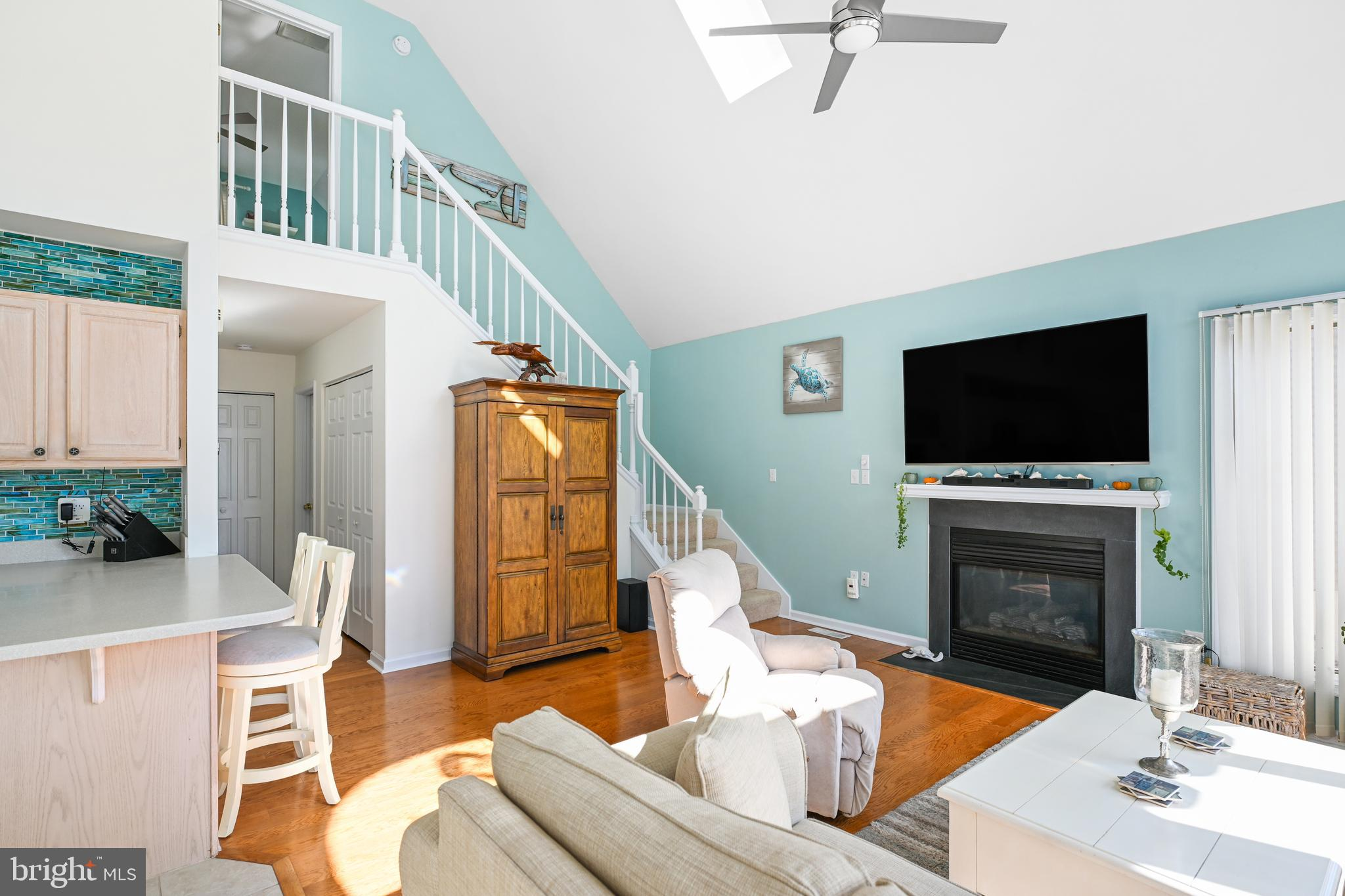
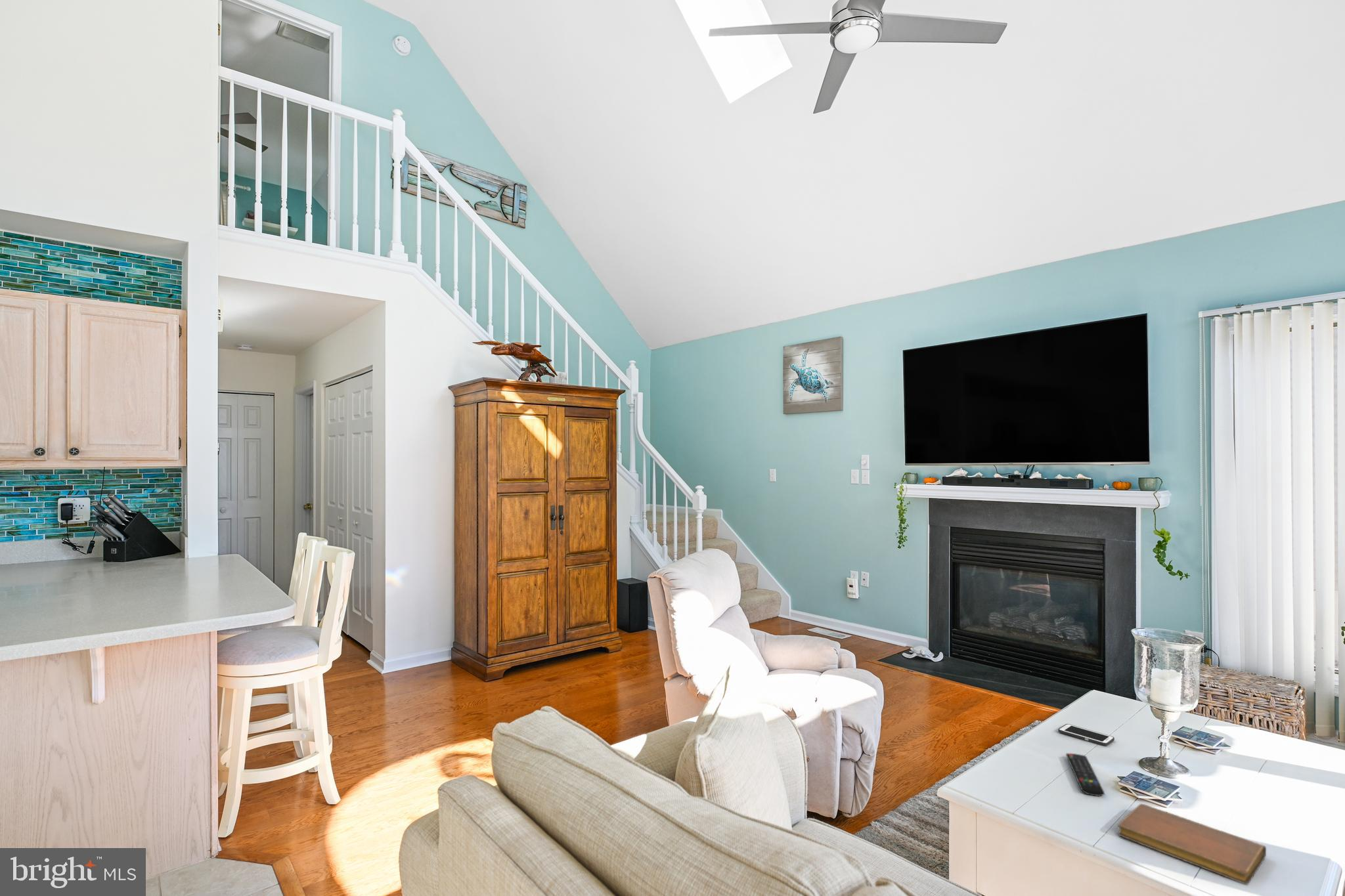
+ notebook [1117,803,1267,885]
+ remote control [1065,753,1105,797]
+ cell phone [1057,723,1115,746]
